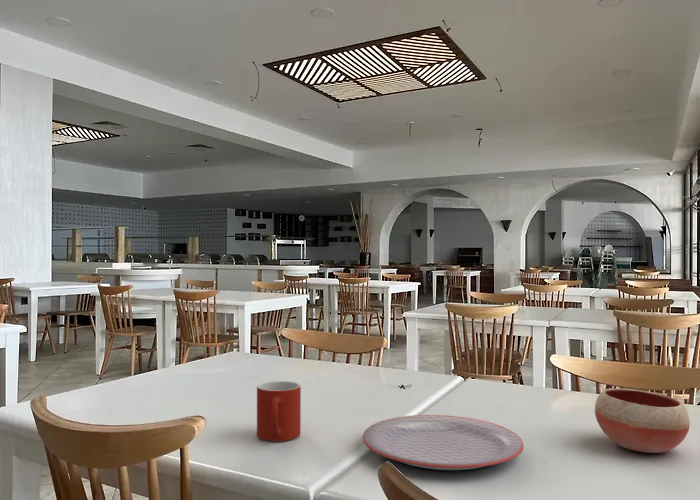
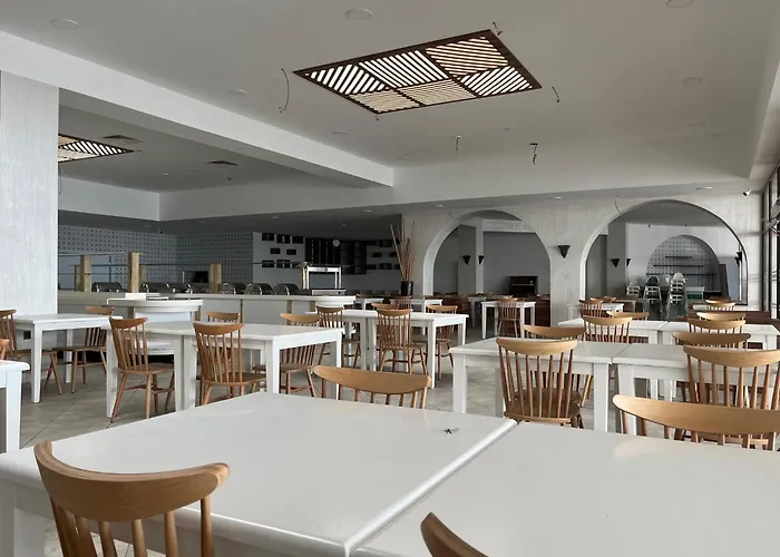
- bowl [594,387,691,454]
- plate [362,414,525,471]
- mug [256,380,302,442]
